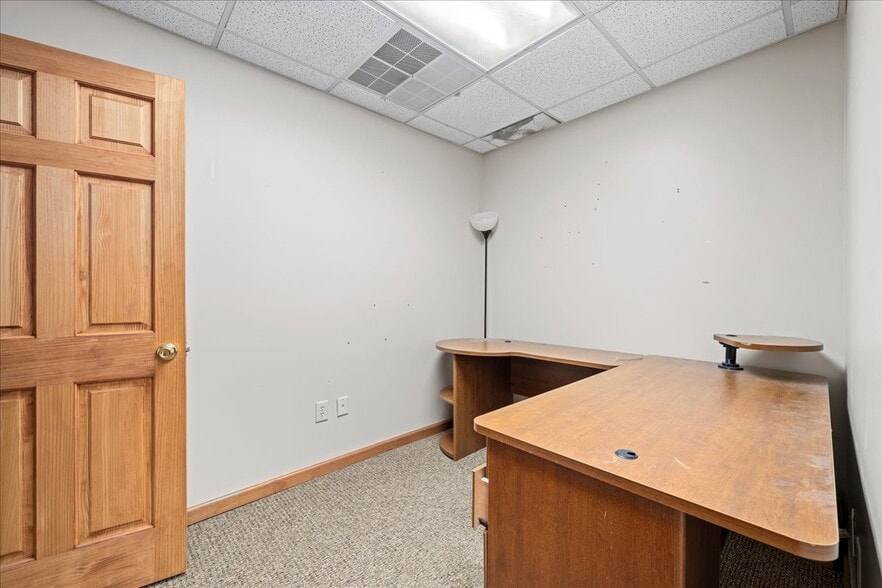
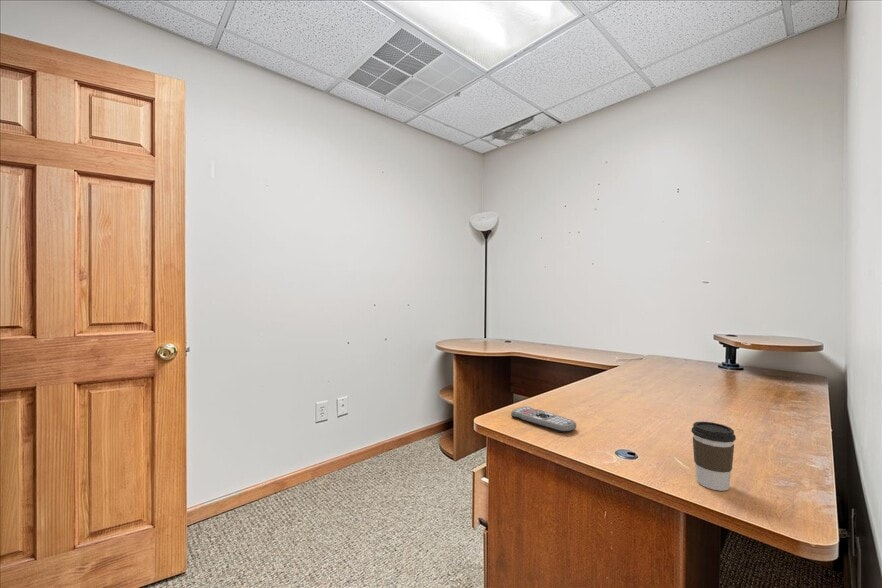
+ coffee cup [690,421,737,492]
+ remote control [510,406,577,433]
